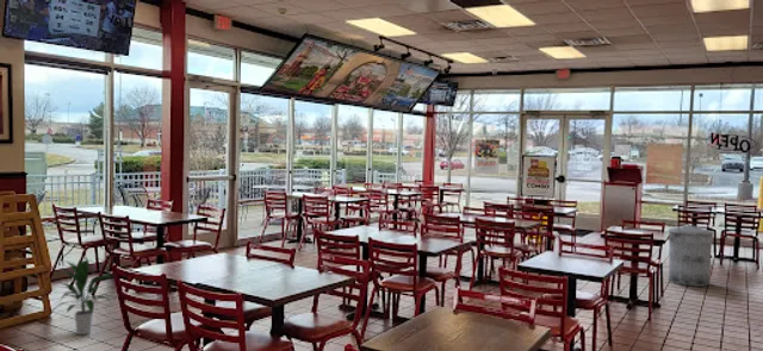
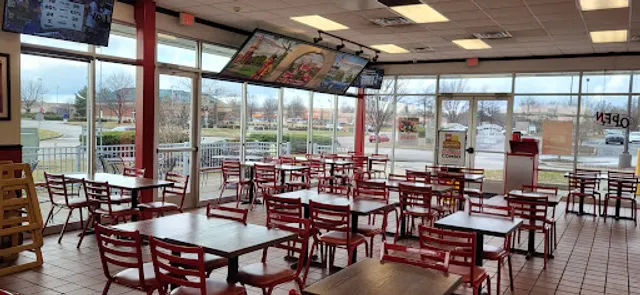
- indoor plant [46,257,114,336]
- trash can [666,222,715,288]
